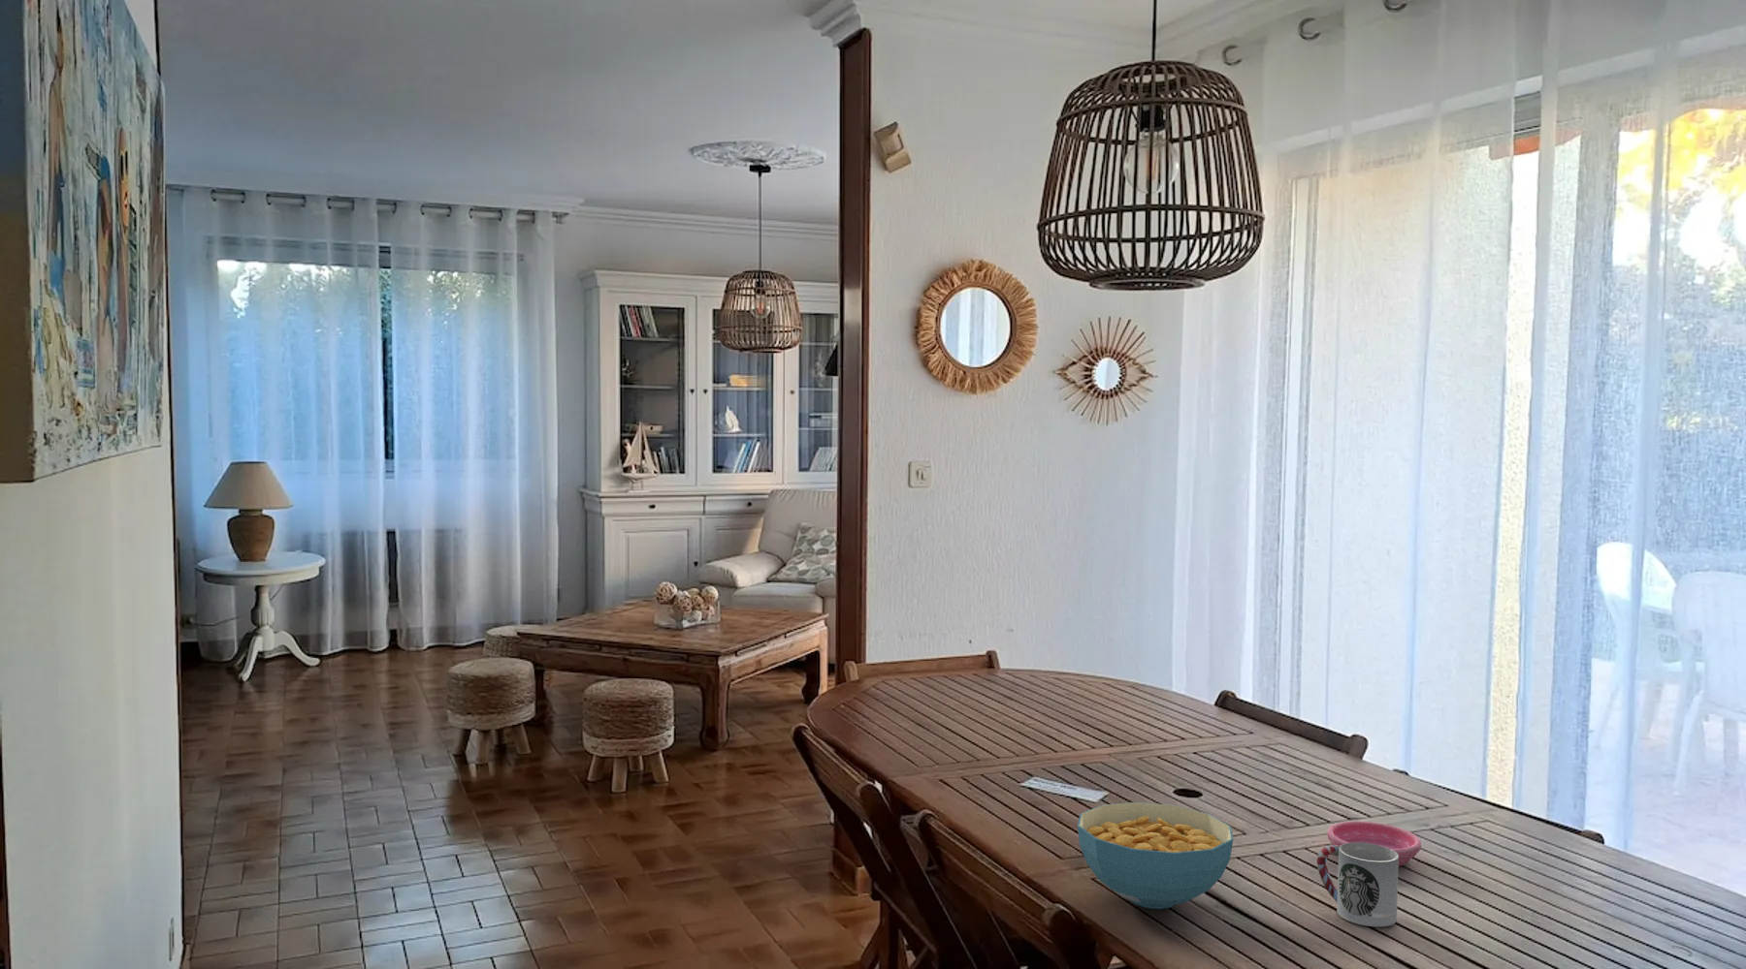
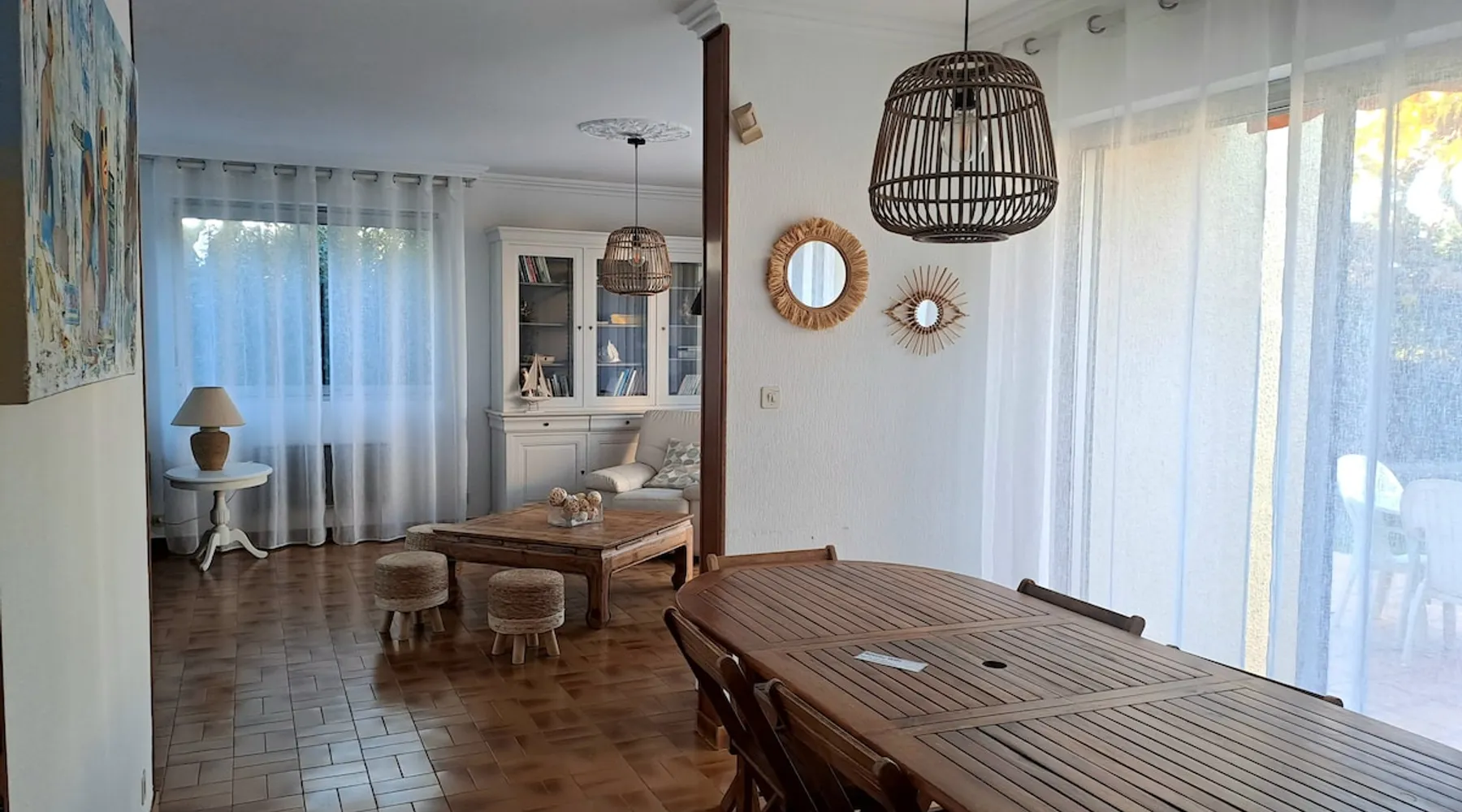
- saucer [1327,821,1422,868]
- cup [1316,843,1398,927]
- cereal bowl [1077,802,1234,909]
